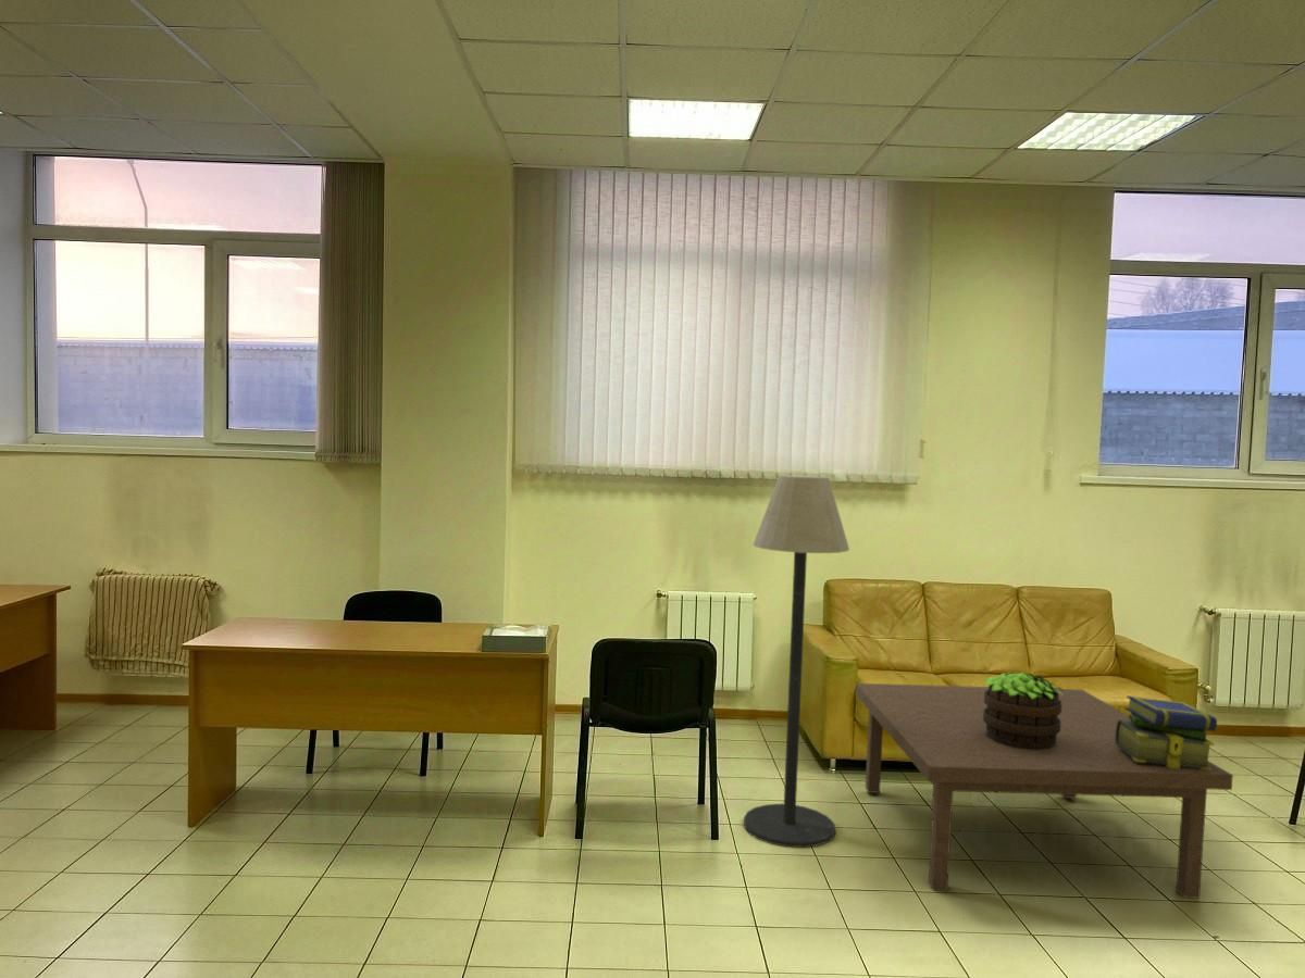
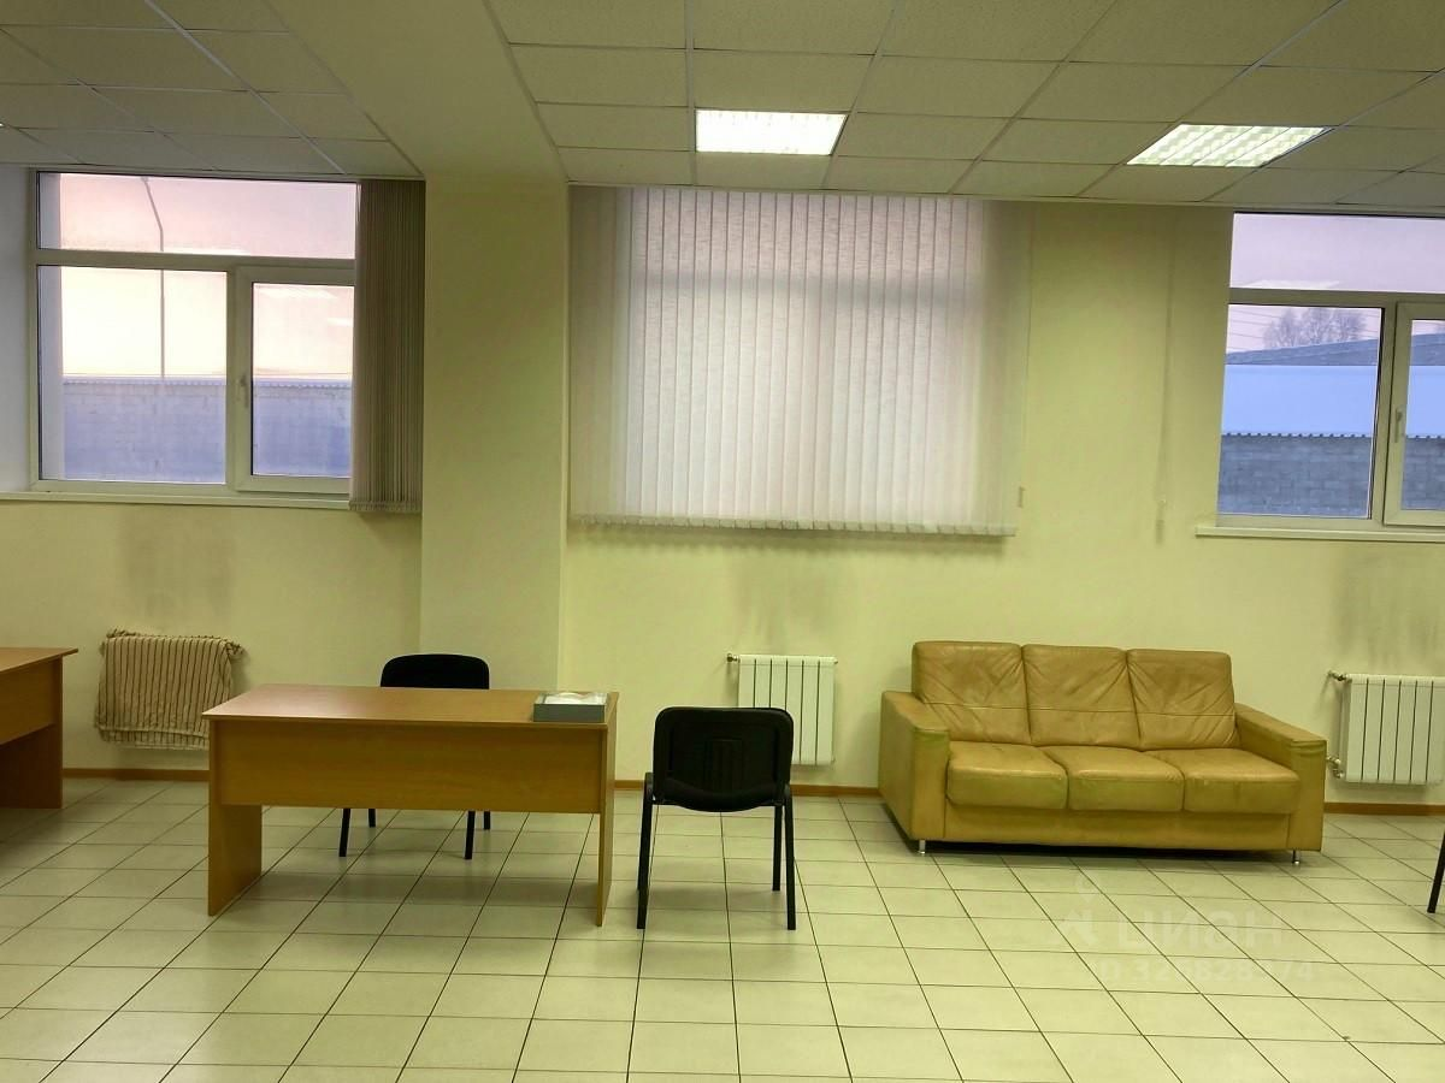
- stack of books [1116,694,1218,770]
- floor lamp [743,474,850,849]
- coffee table [855,682,1234,899]
- potted plant [982,672,1064,750]
